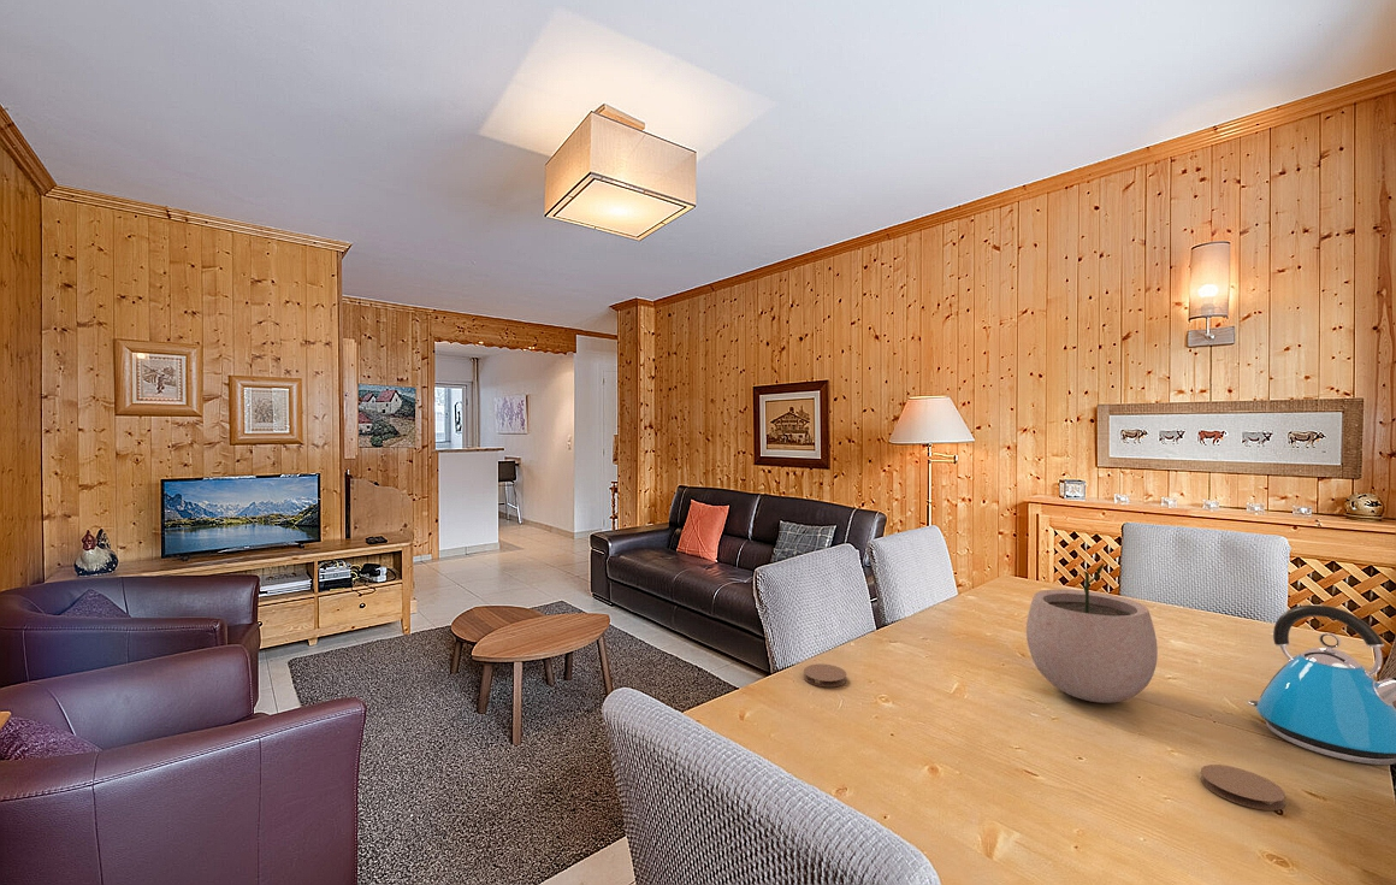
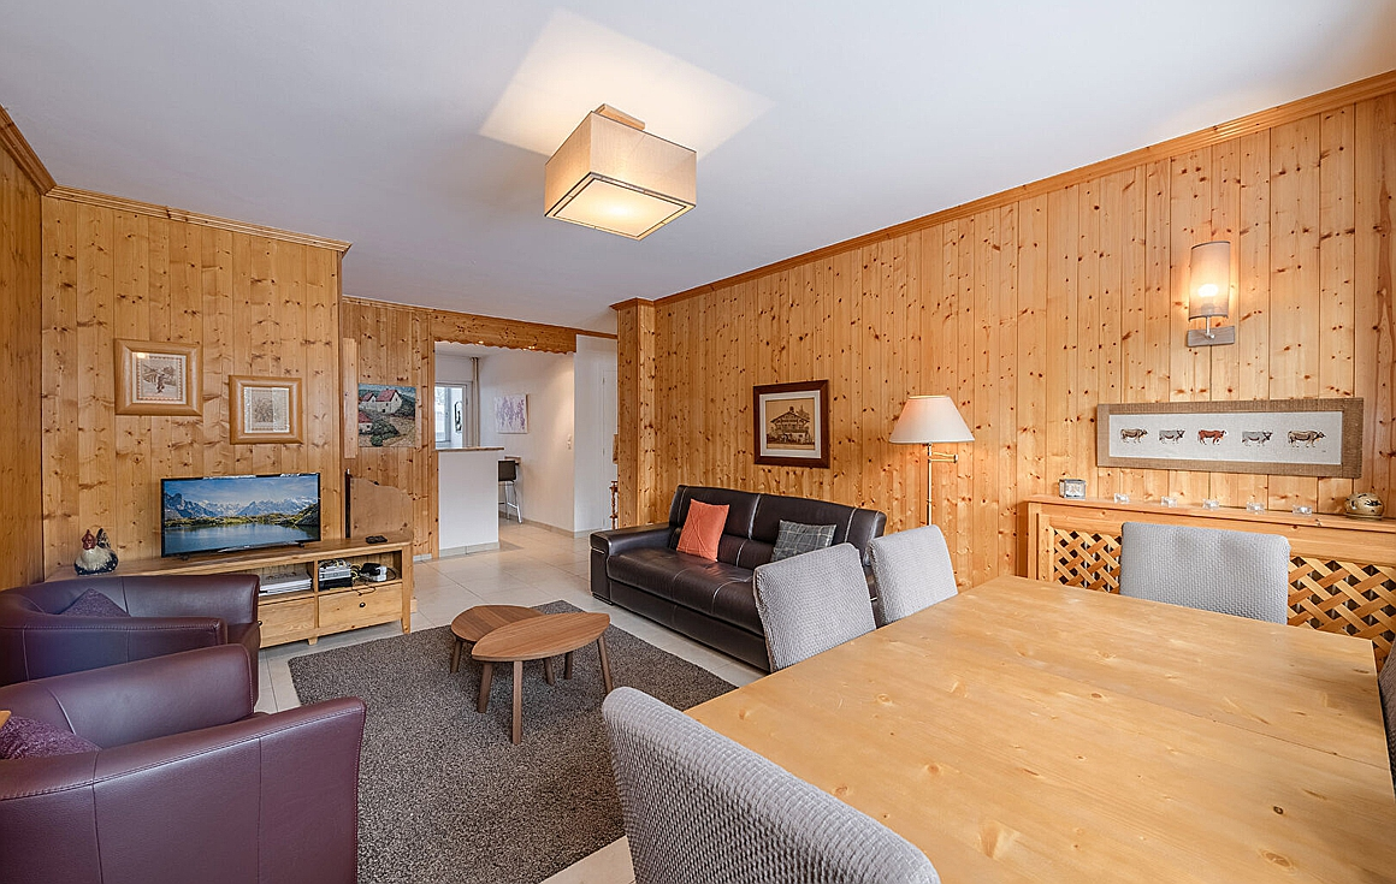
- coaster [1200,763,1286,812]
- kettle [1247,603,1396,766]
- coaster [803,663,847,689]
- plant pot [1025,559,1159,704]
